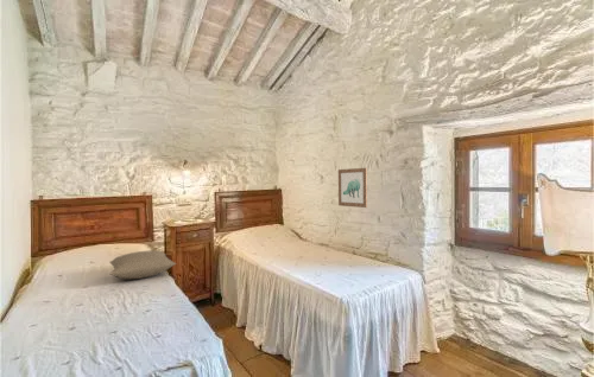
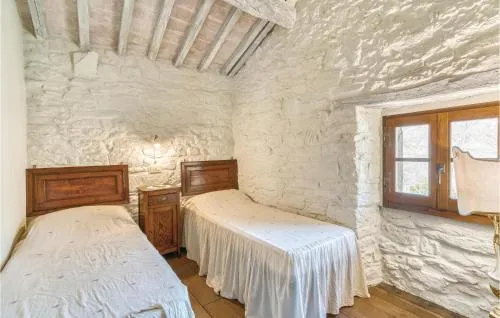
- wall art [337,167,368,209]
- pillow [108,249,177,280]
